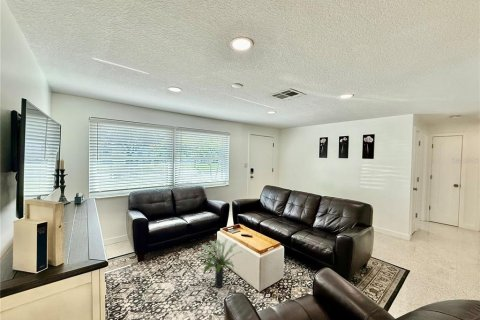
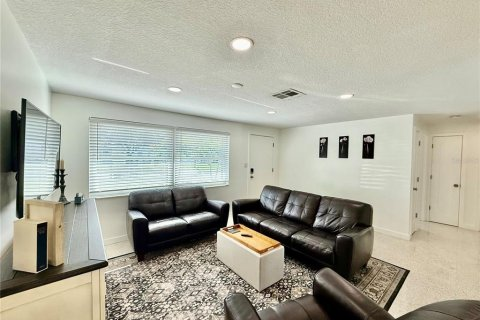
- potted plant [198,238,243,289]
